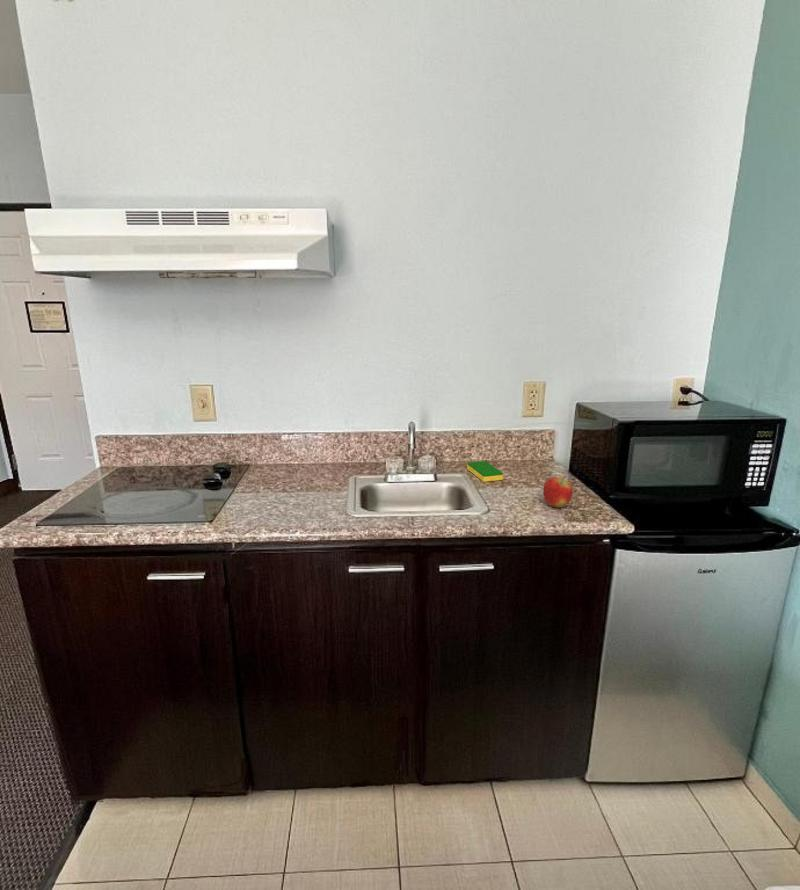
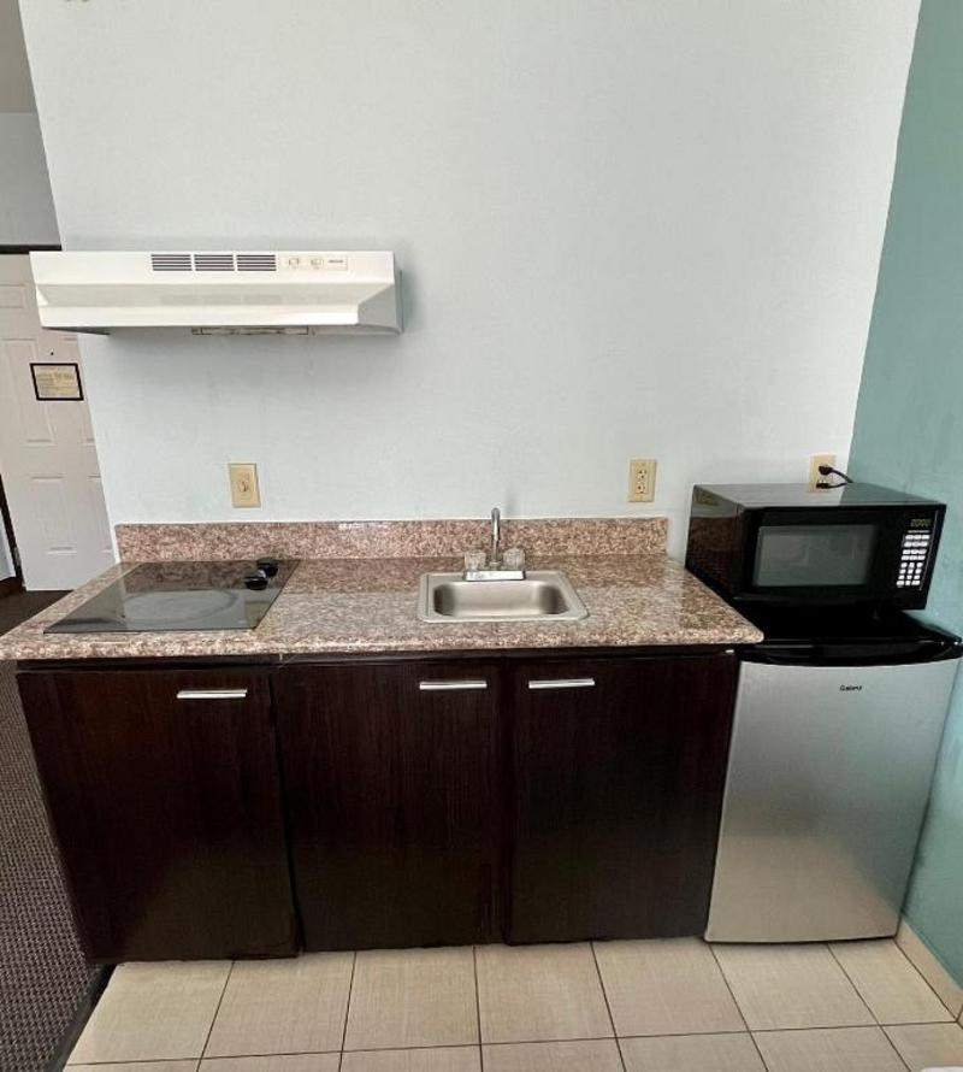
- apple [542,476,574,509]
- dish sponge [466,460,504,483]
